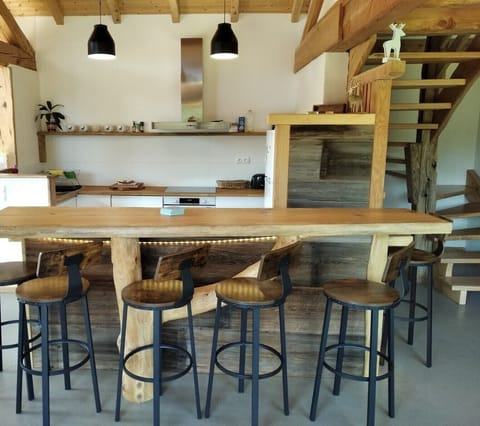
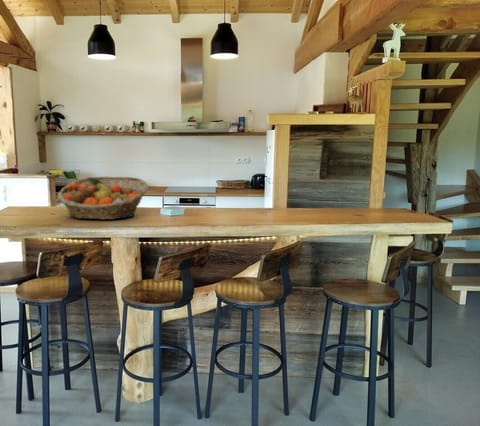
+ fruit basket [56,176,149,220]
